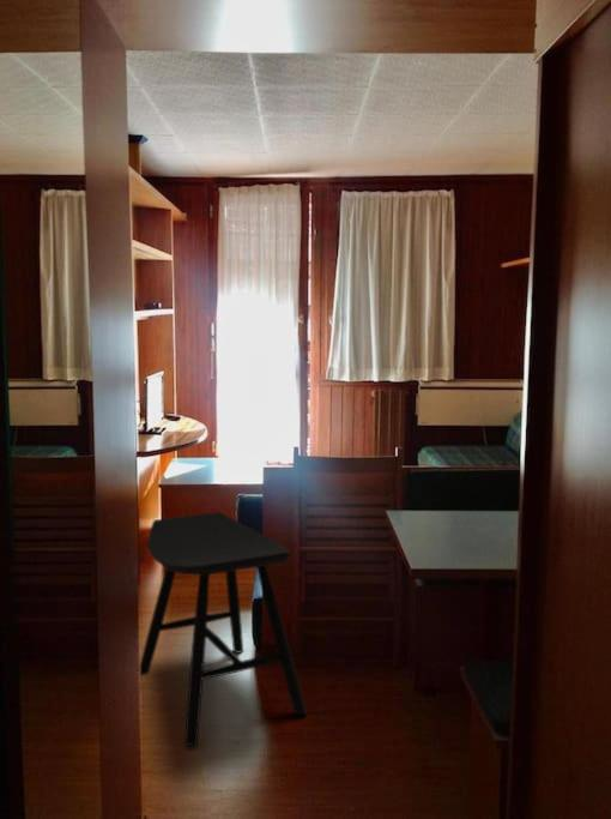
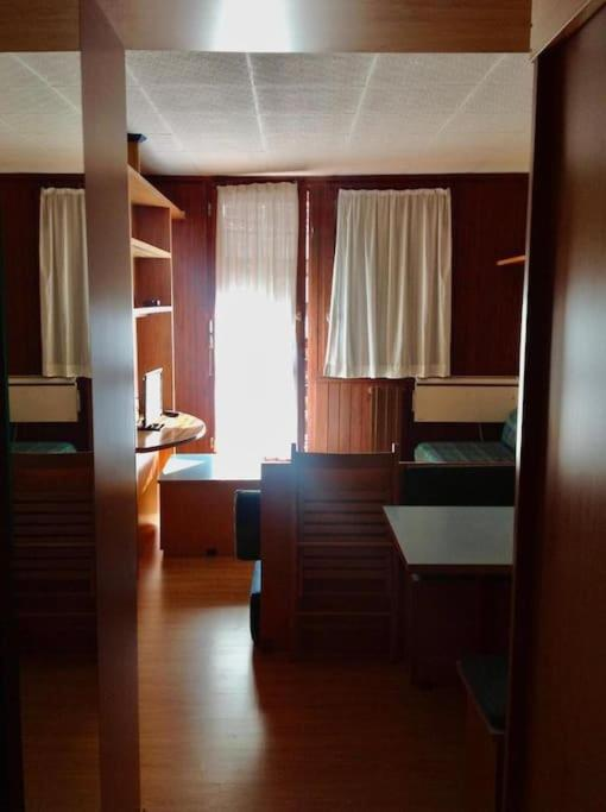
- stool [139,511,308,747]
